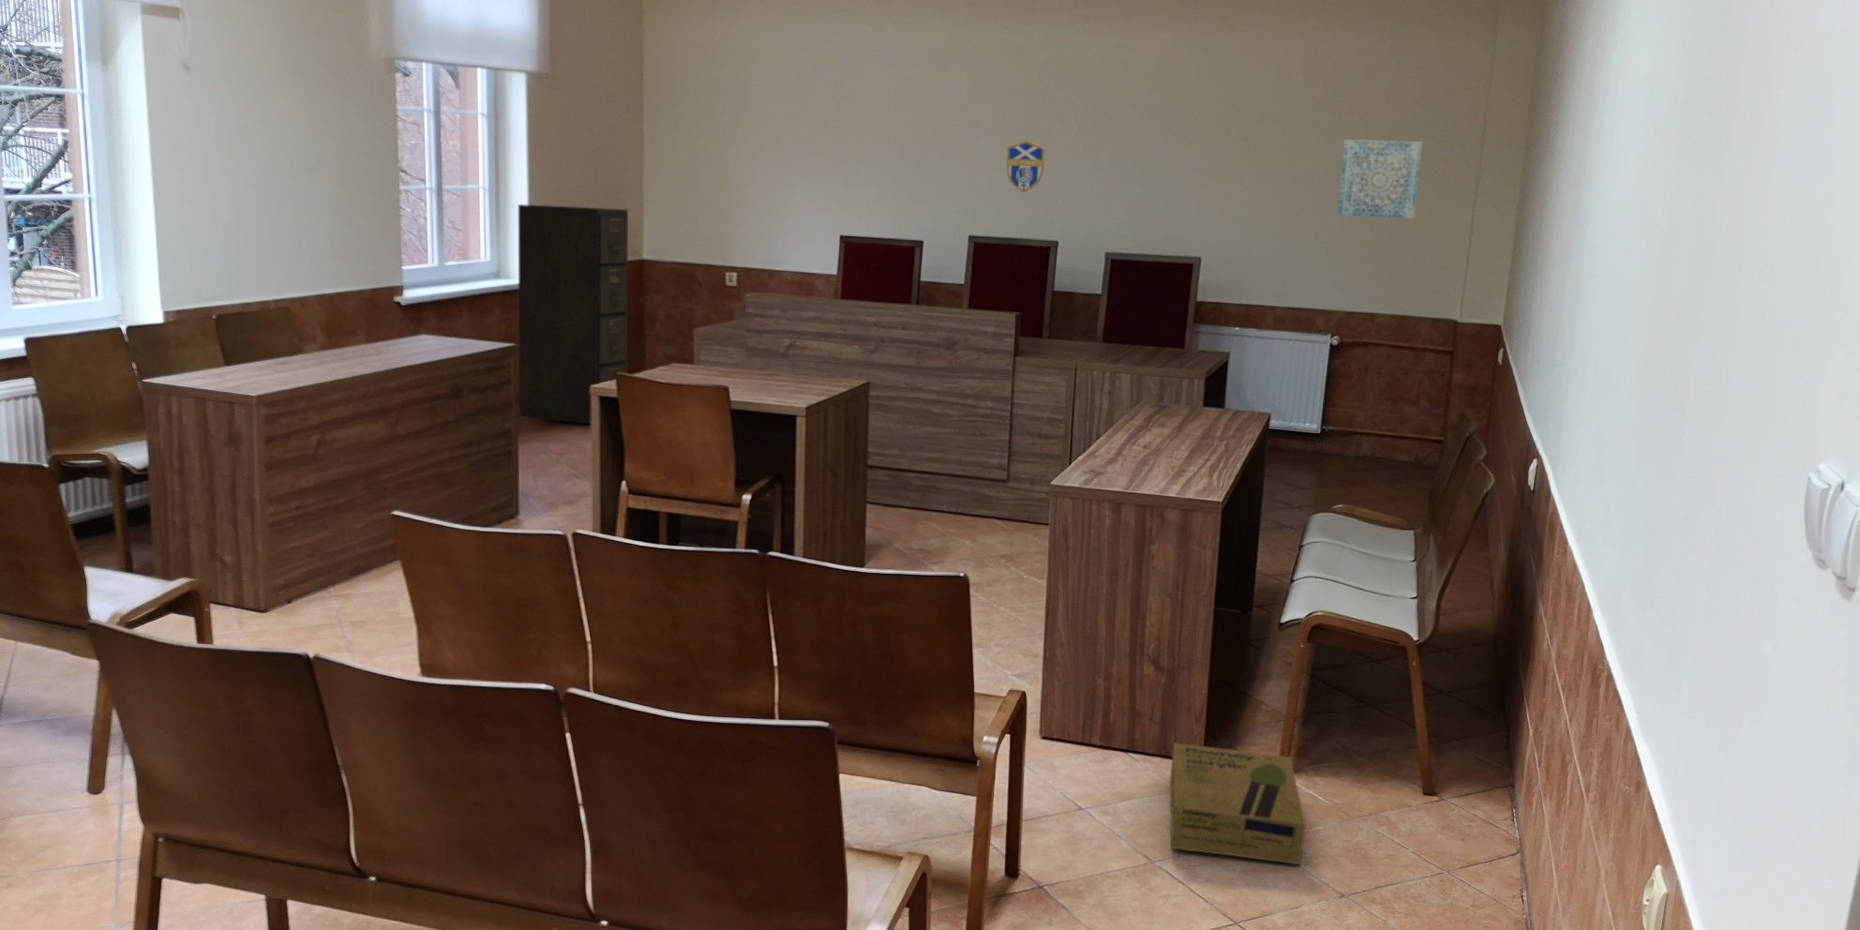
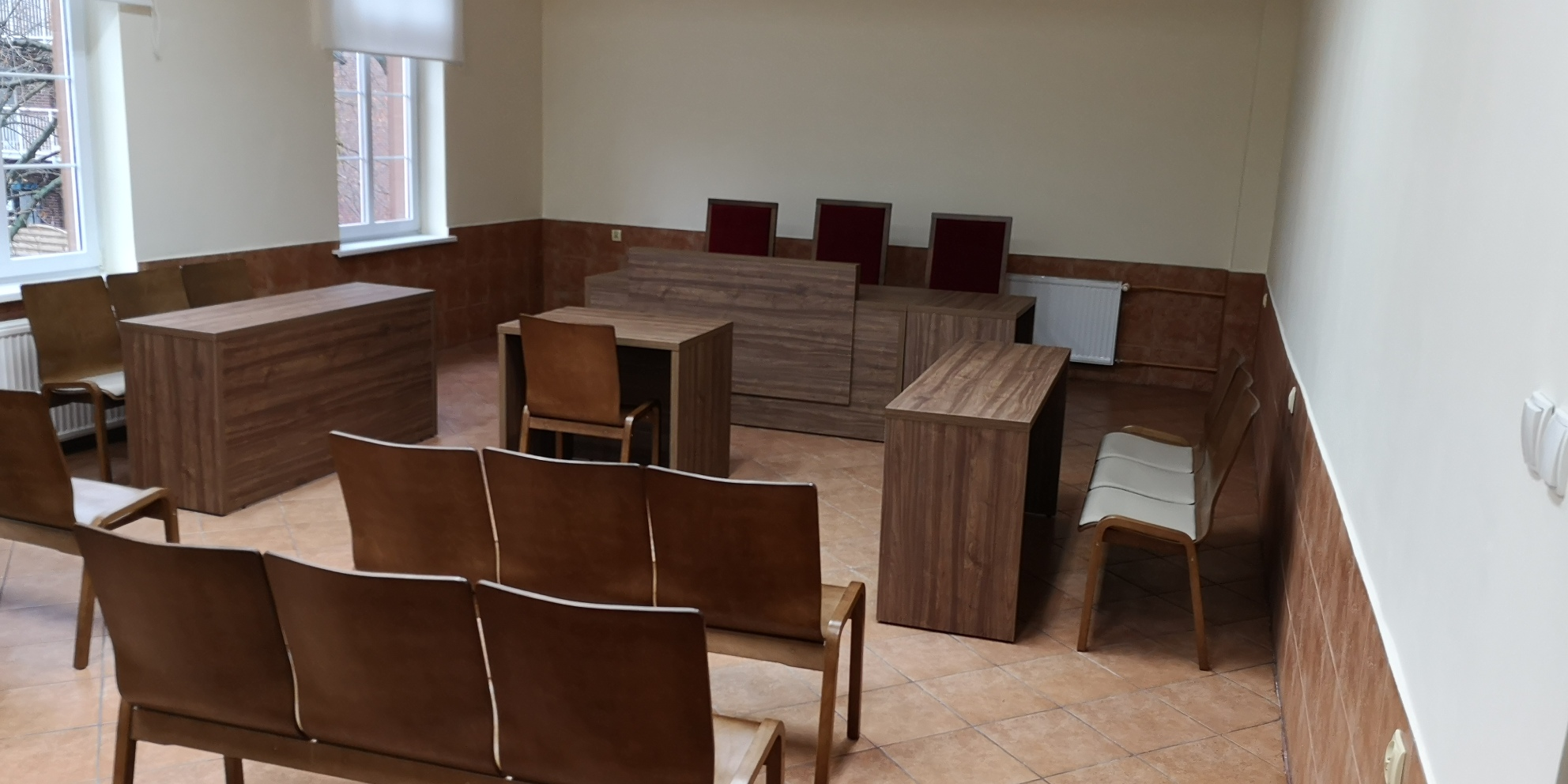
- wall art [1336,139,1423,219]
- cardboard box [1170,743,1307,865]
- filing cabinet [517,204,629,425]
- emblem [1006,140,1046,195]
